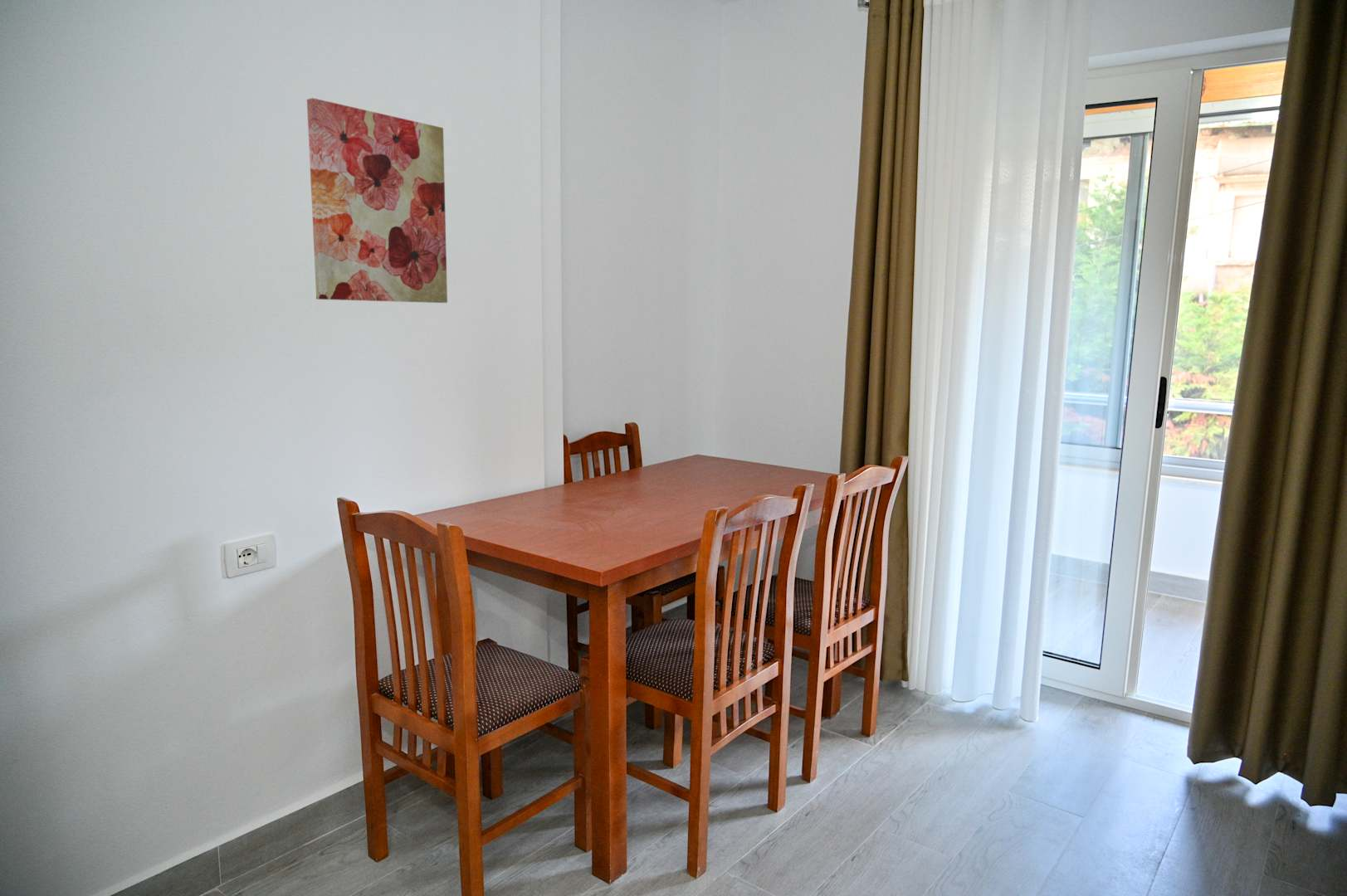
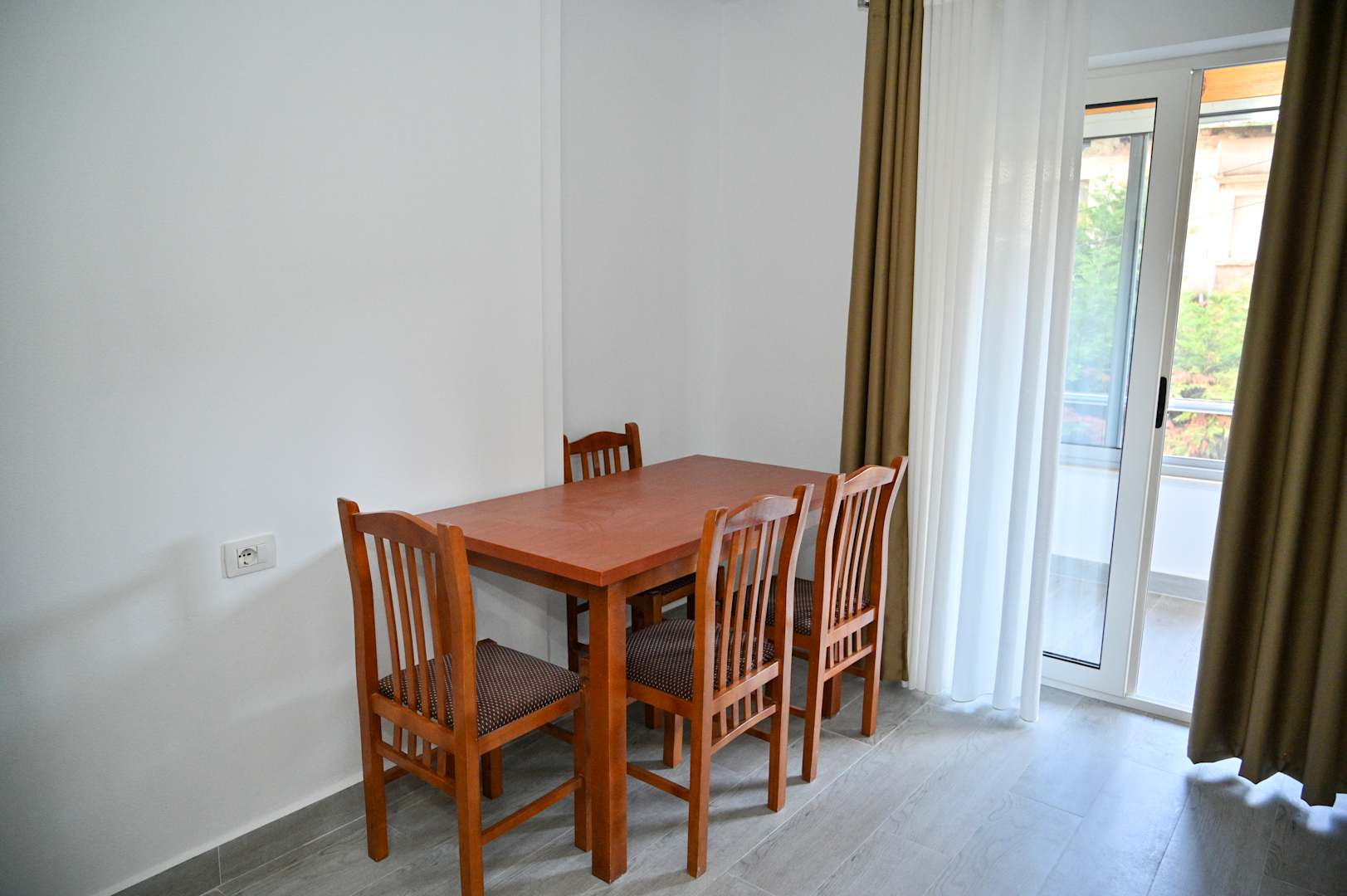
- wall art [306,97,448,304]
